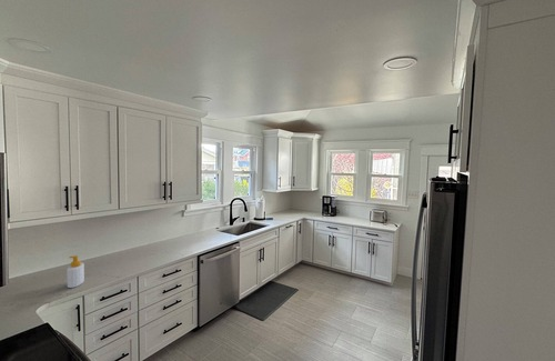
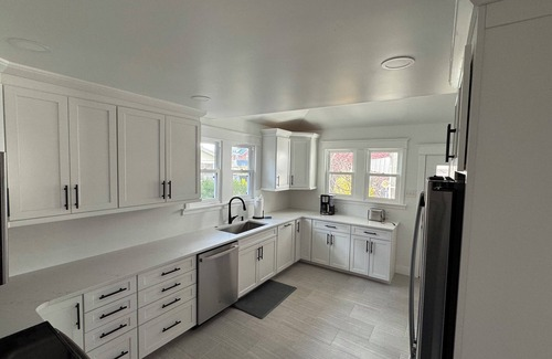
- soap bottle [65,254,85,289]
